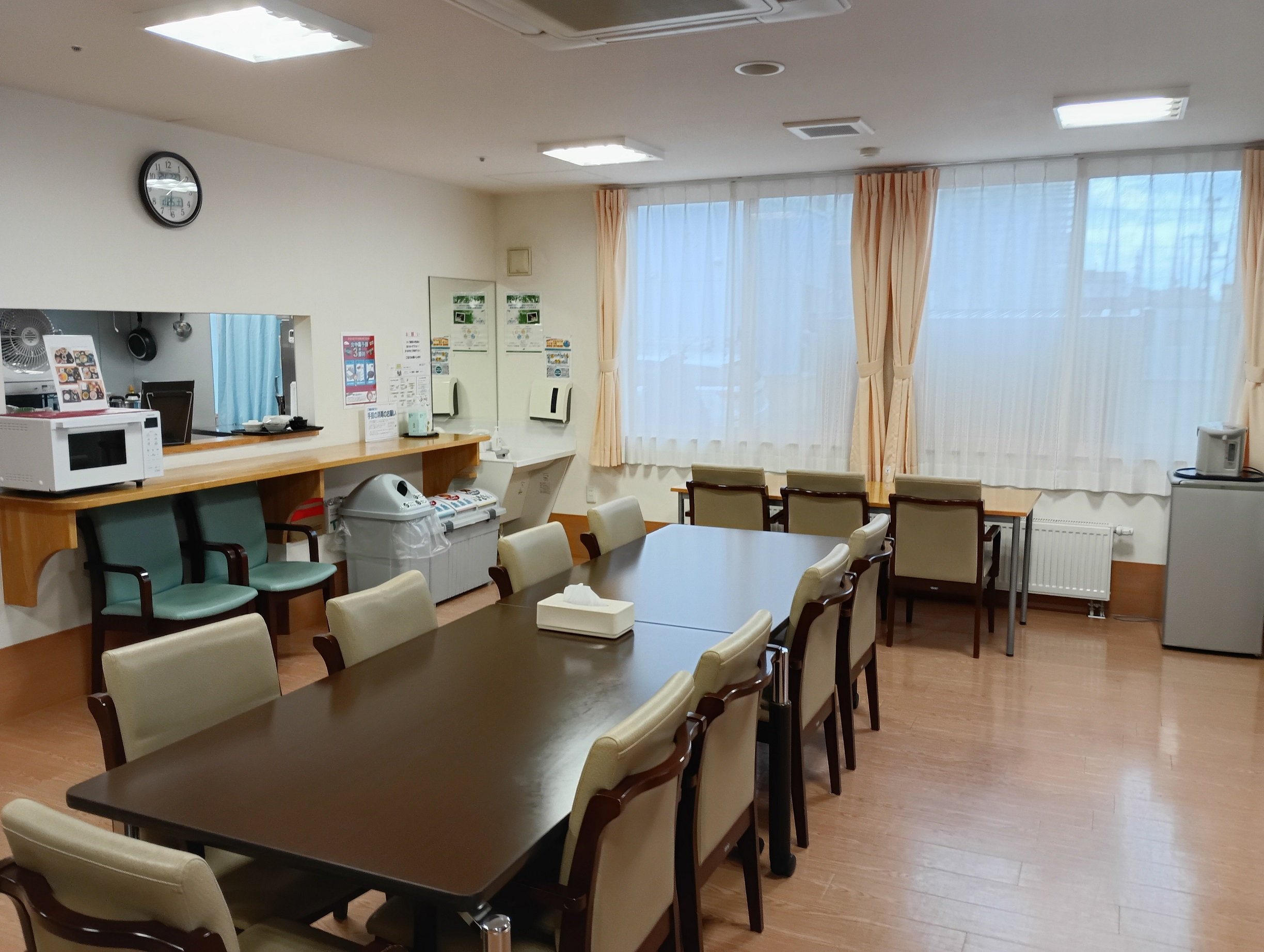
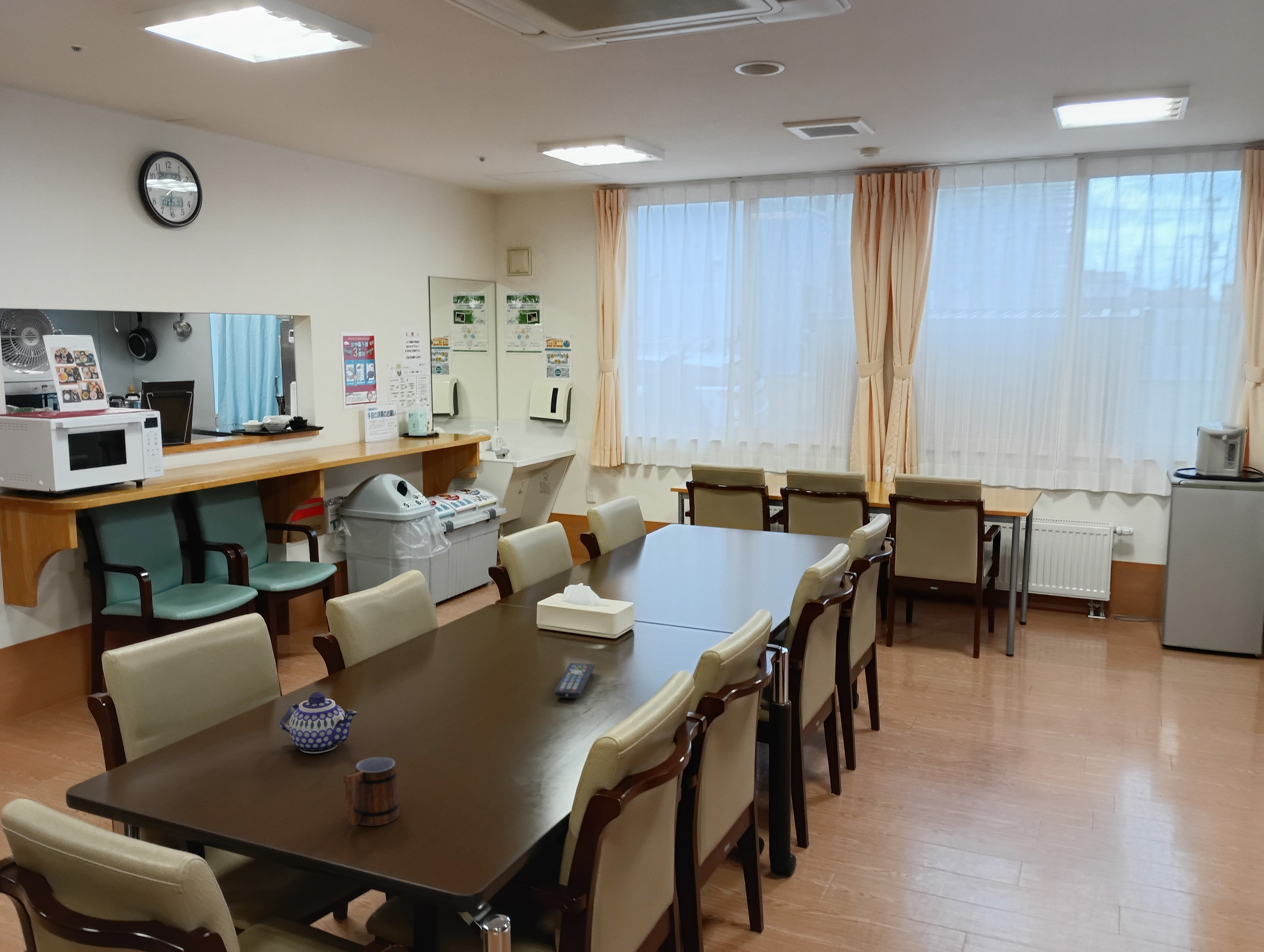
+ teapot [279,692,358,754]
+ mug [343,756,400,827]
+ remote control [554,662,595,699]
